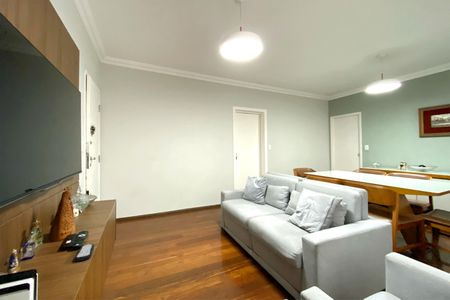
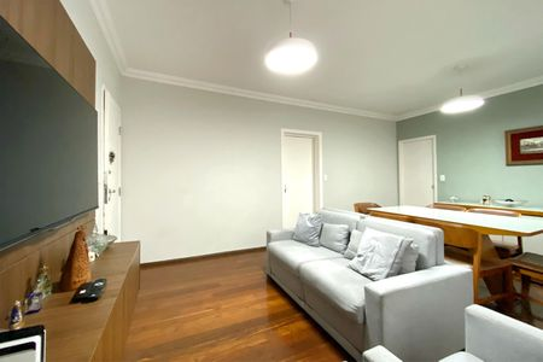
- remote control [74,243,95,262]
